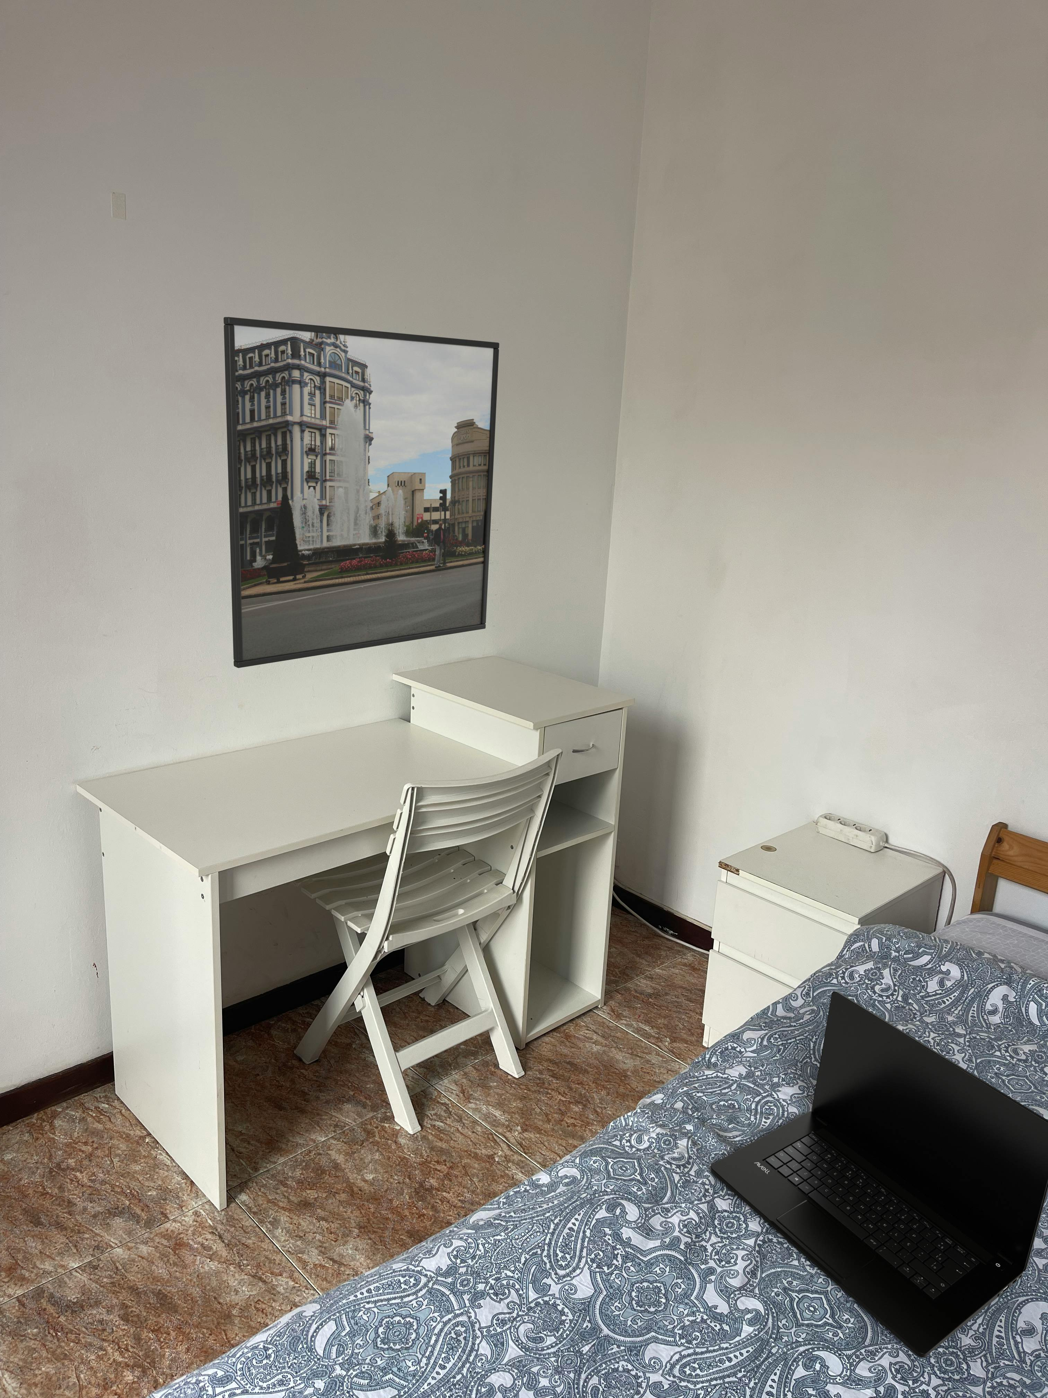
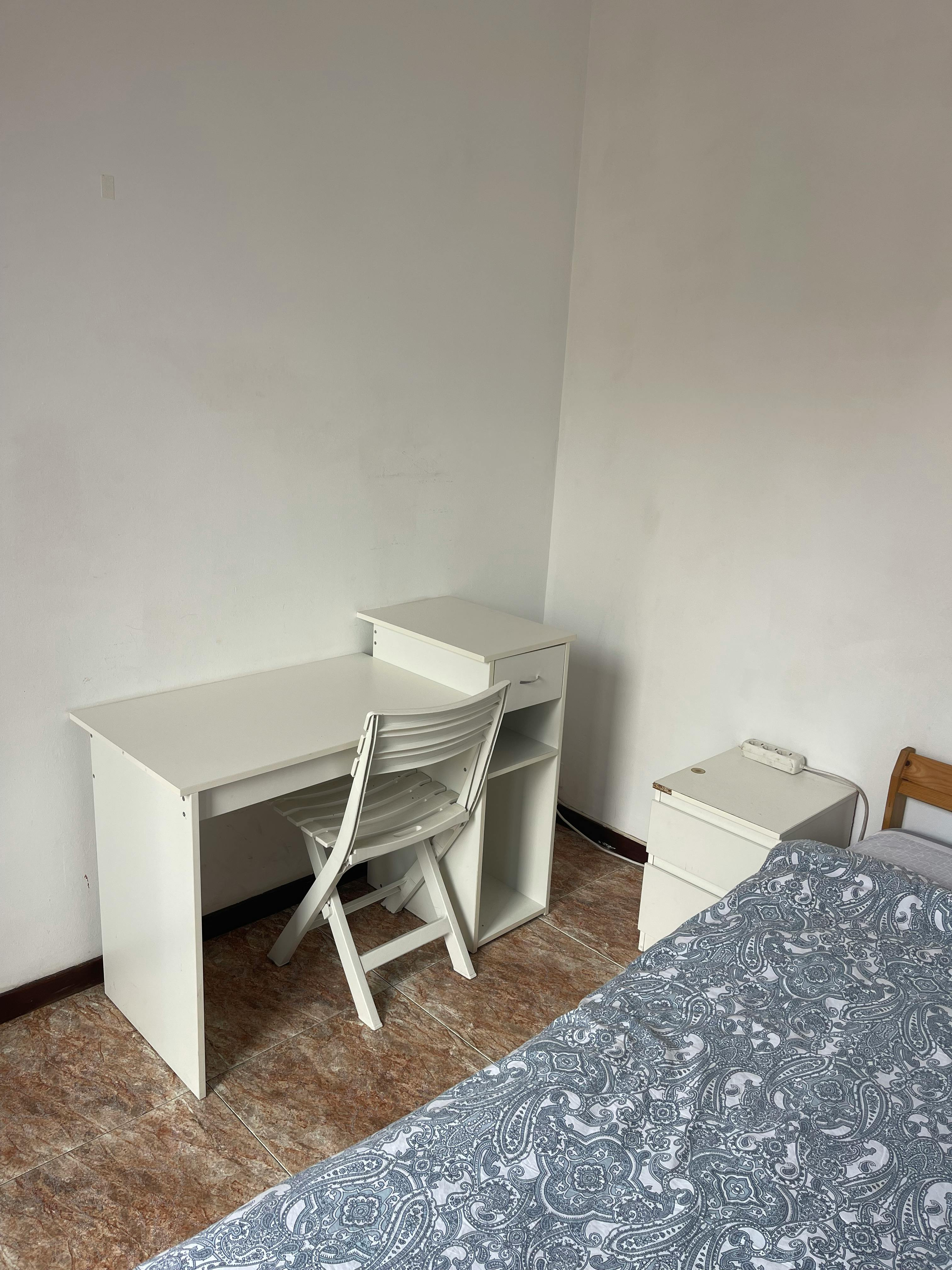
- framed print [223,317,500,668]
- laptop [710,991,1048,1358]
